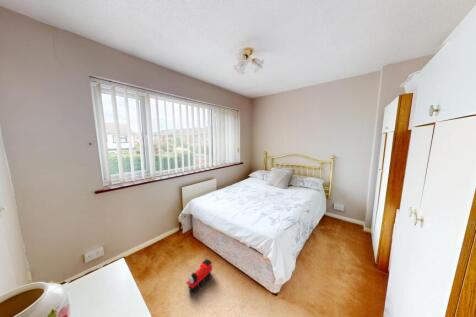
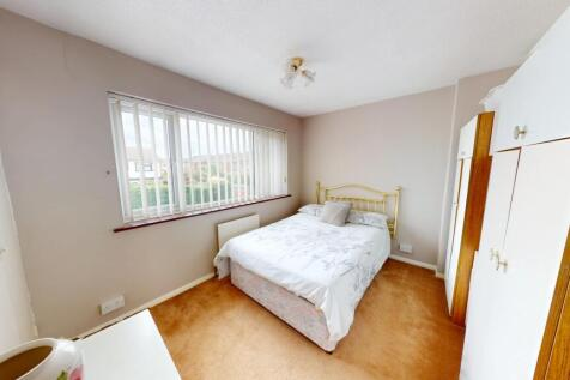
- toy train [186,258,213,293]
